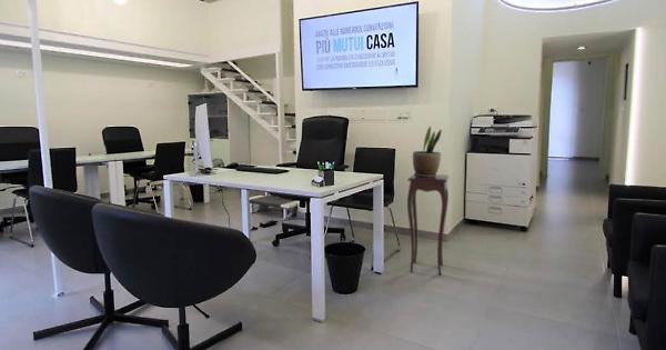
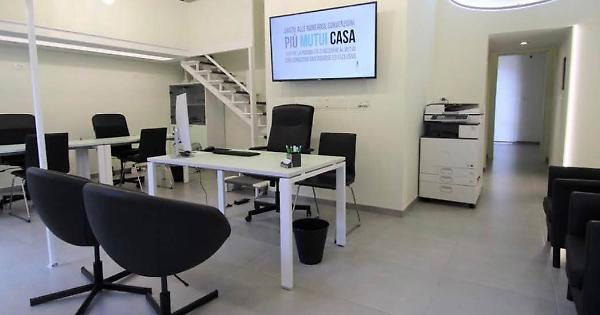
- potted plant [412,124,443,178]
- side table [406,173,450,276]
